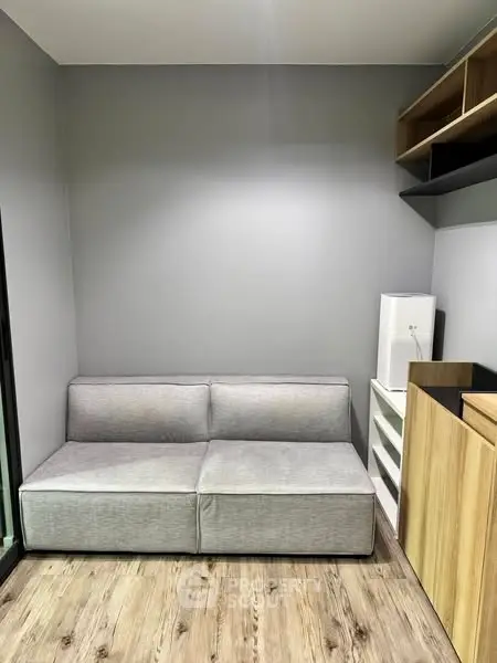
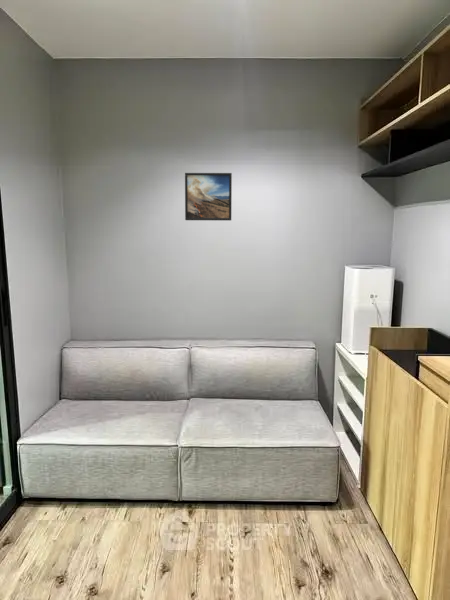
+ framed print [184,172,233,221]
